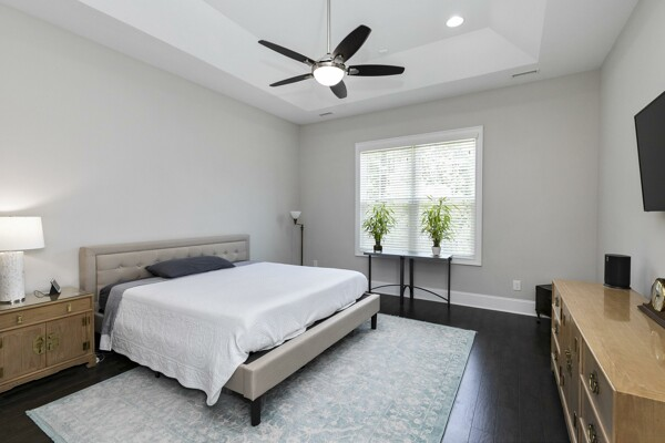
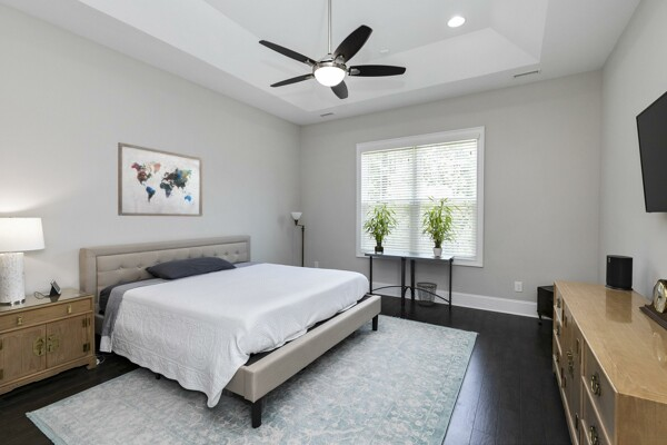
+ wastebasket [416,281,438,307]
+ wall art [117,141,203,218]
